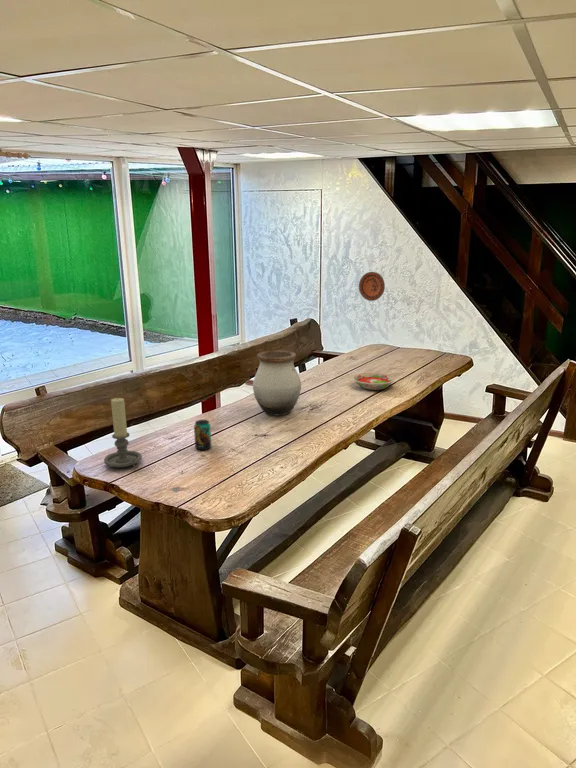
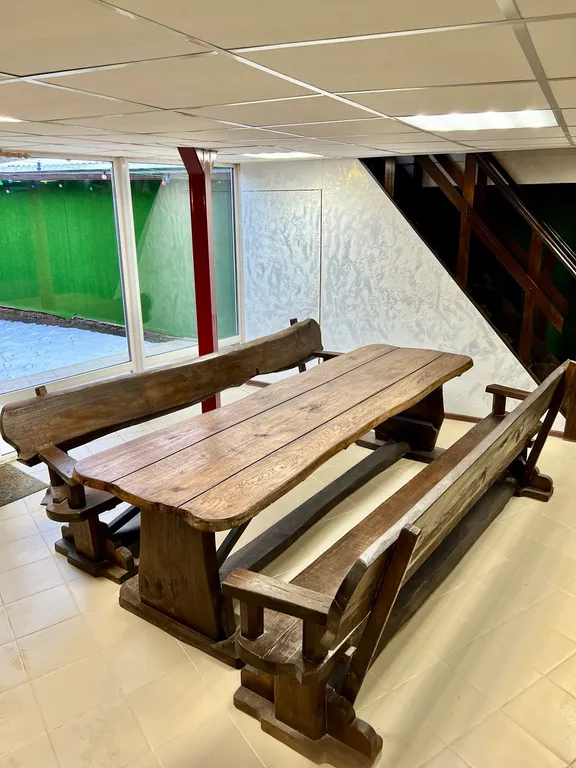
- beverage can [193,419,213,451]
- bowl [352,372,396,391]
- vase [252,349,302,416]
- candle holder [103,397,143,469]
- decorative plate [358,271,386,302]
